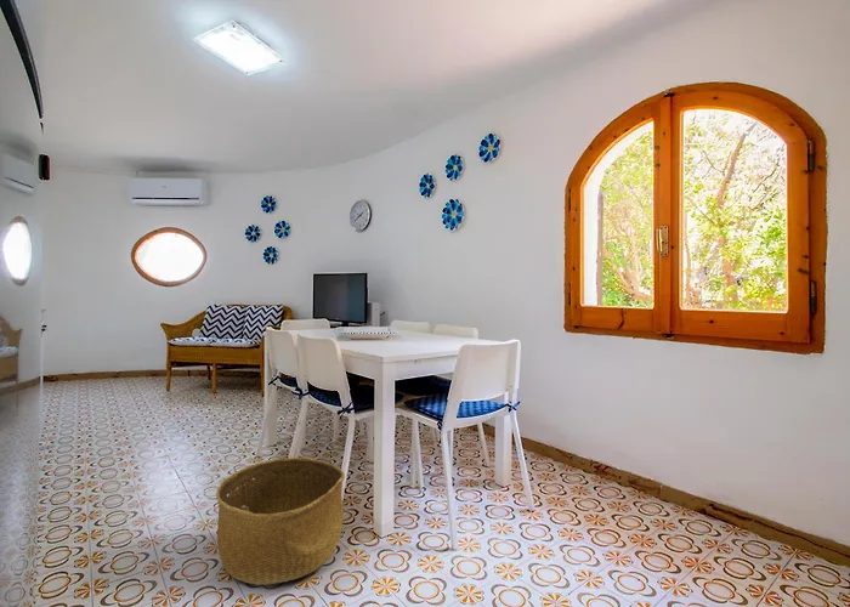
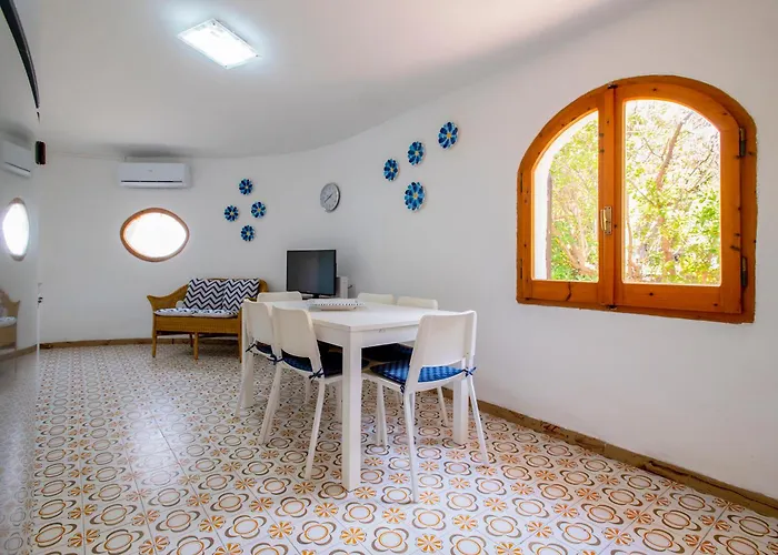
- basket [215,456,346,586]
